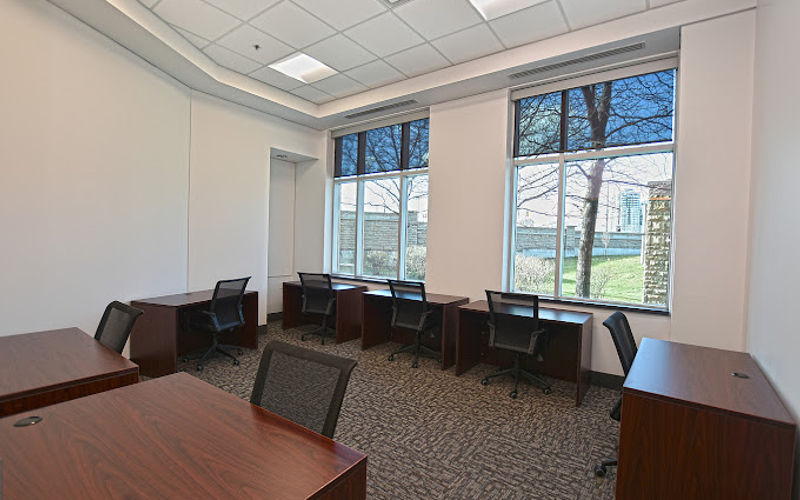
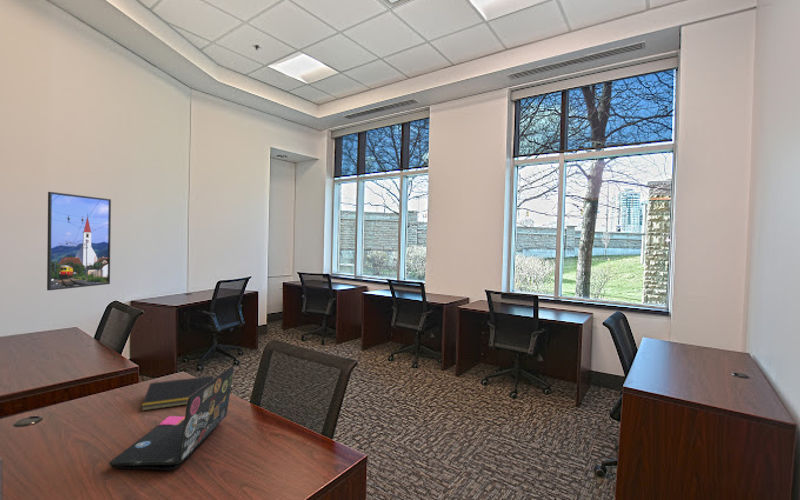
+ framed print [46,191,112,291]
+ notepad [140,375,215,412]
+ laptop [108,365,235,471]
